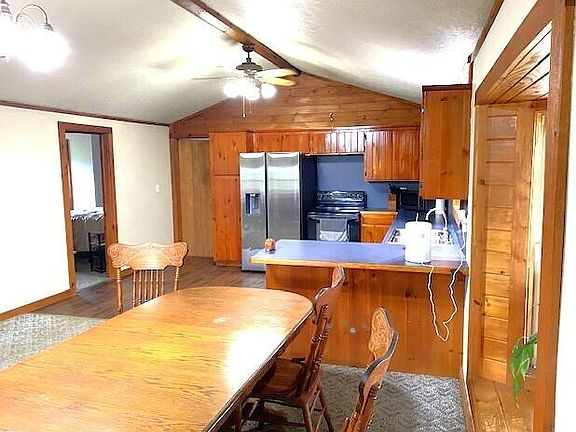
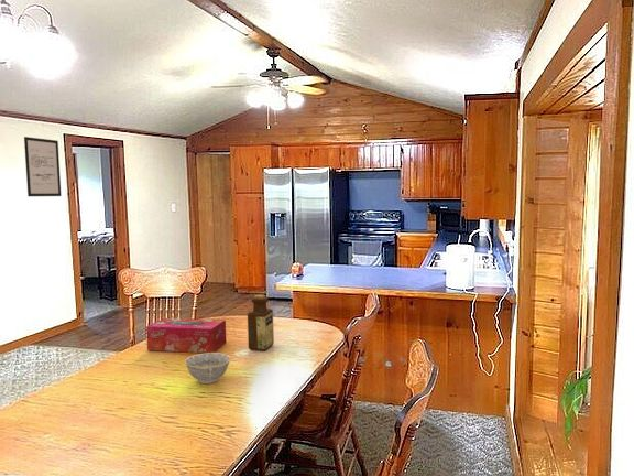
+ bowl [184,351,232,385]
+ wall art [23,136,63,197]
+ tissue box [145,317,227,354]
+ bottle [247,294,275,351]
